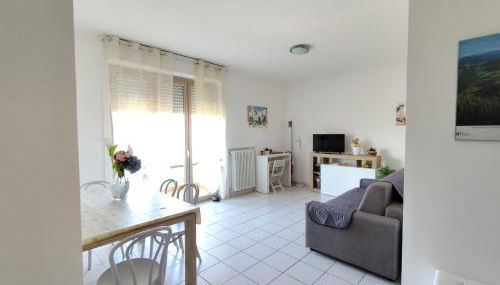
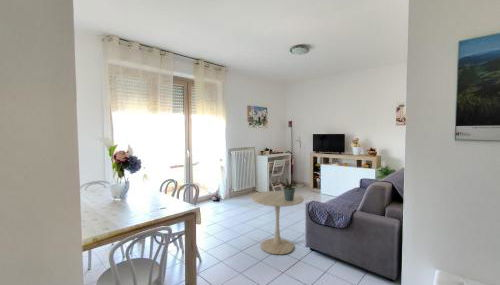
+ potted plant [278,177,296,201]
+ side table [251,190,305,255]
